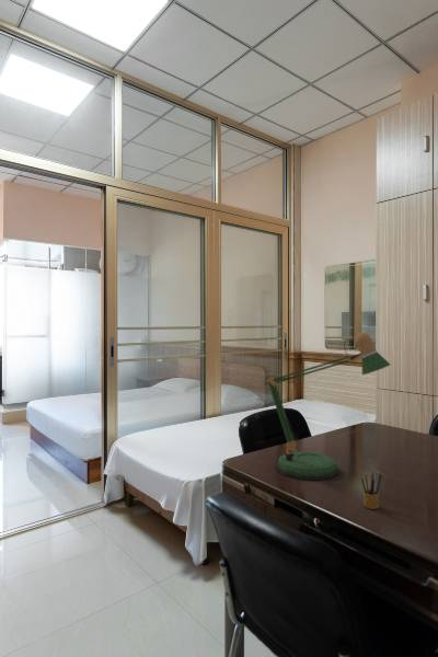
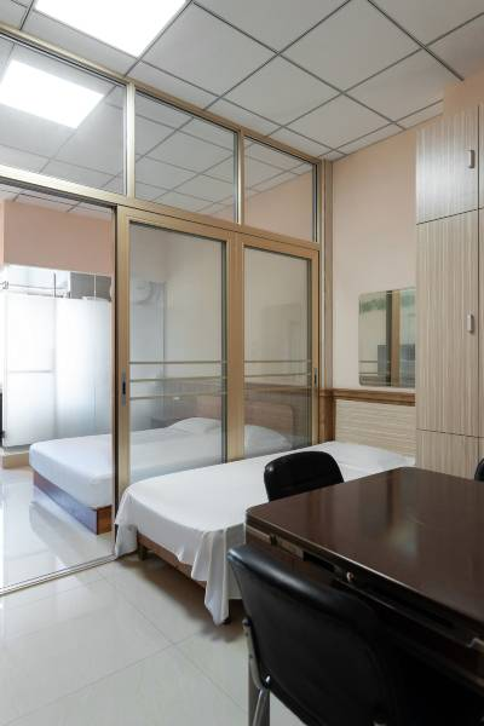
- desk lamp [263,331,391,482]
- pencil box [360,468,383,510]
